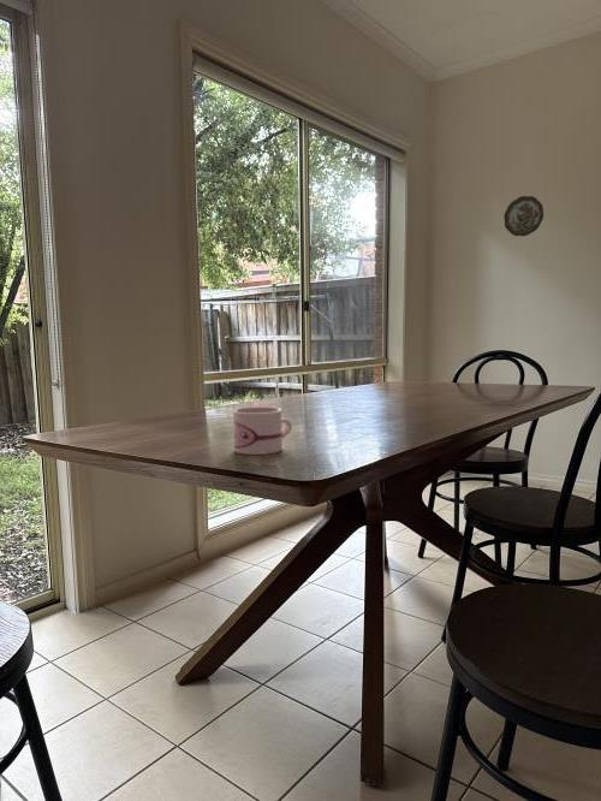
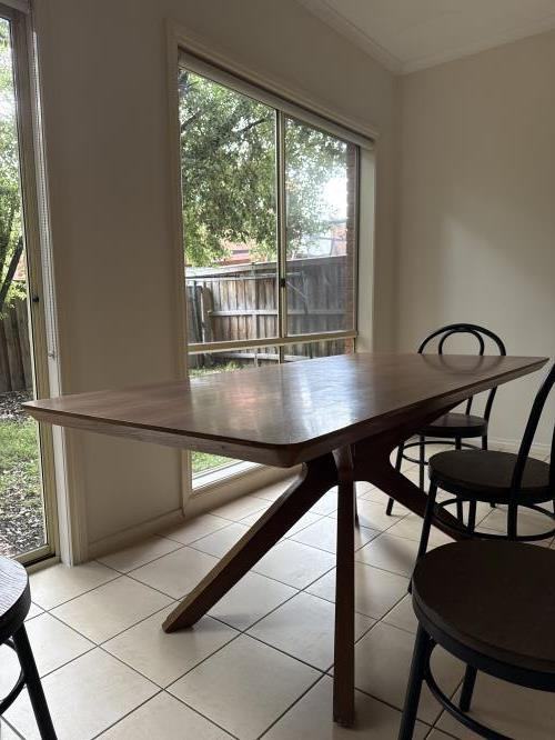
- decorative plate [502,195,545,237]
- mug [232,405,293,456]
